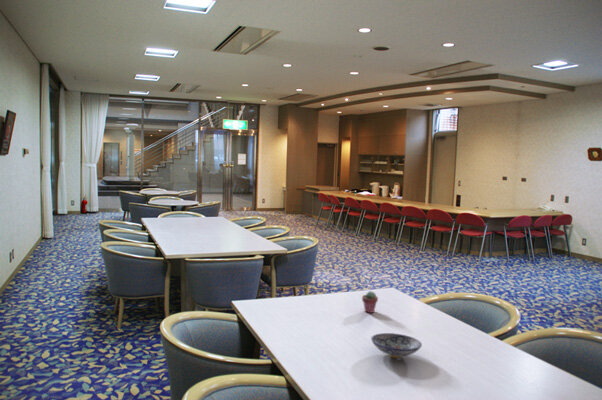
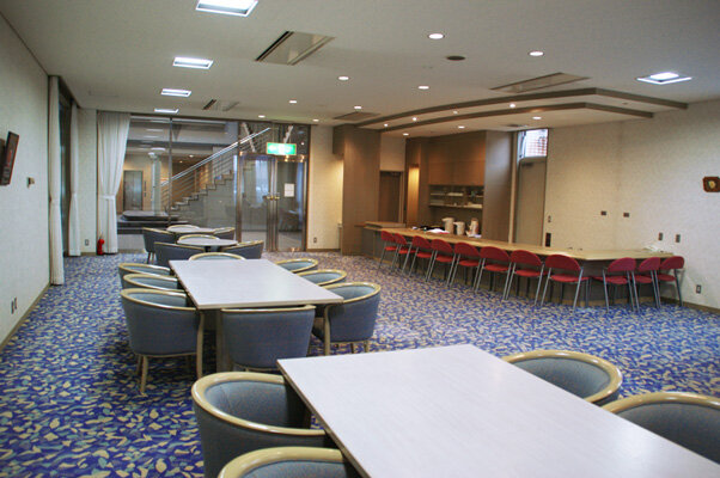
- potted succulent [361,290,379,314]
- bowl [370,332,423,359]
